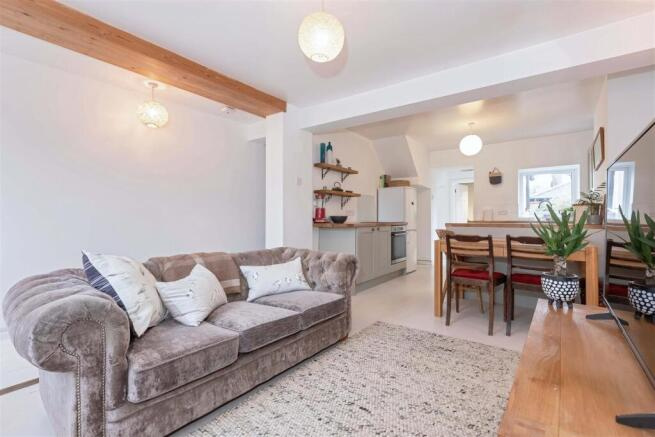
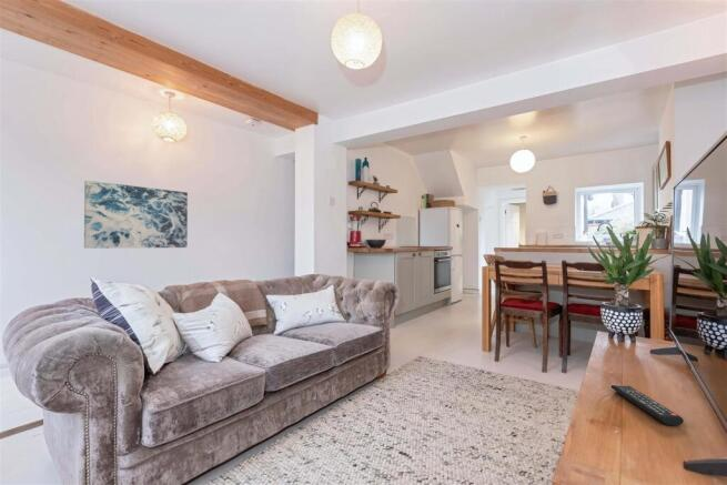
+ wall art [83,180,189,250]
+ remote control [609,384,685,426]
